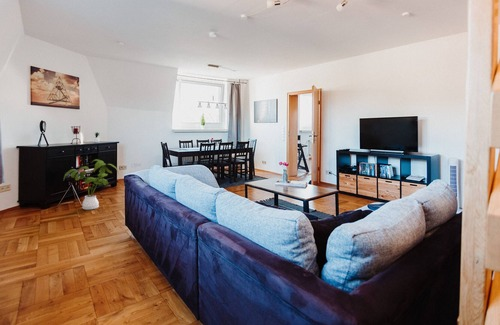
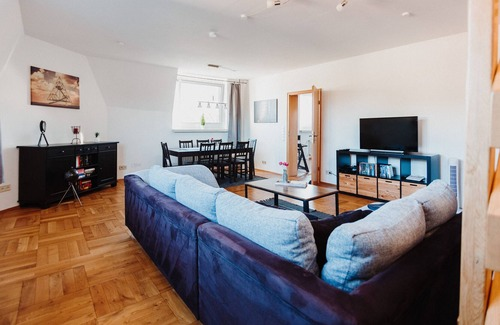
- house plant [63,158,119,210]
